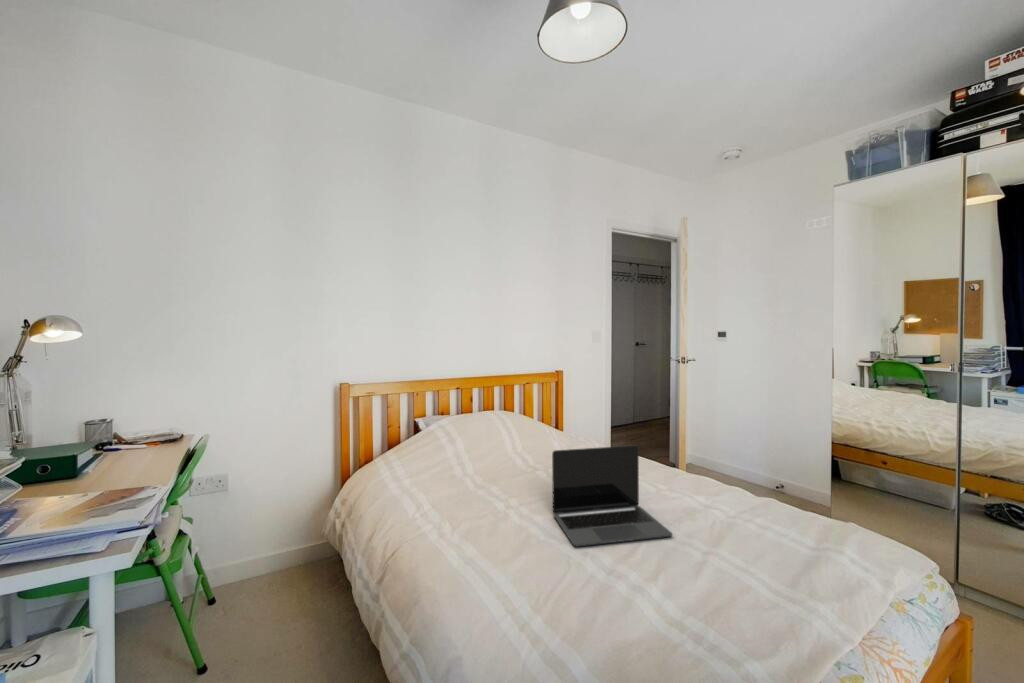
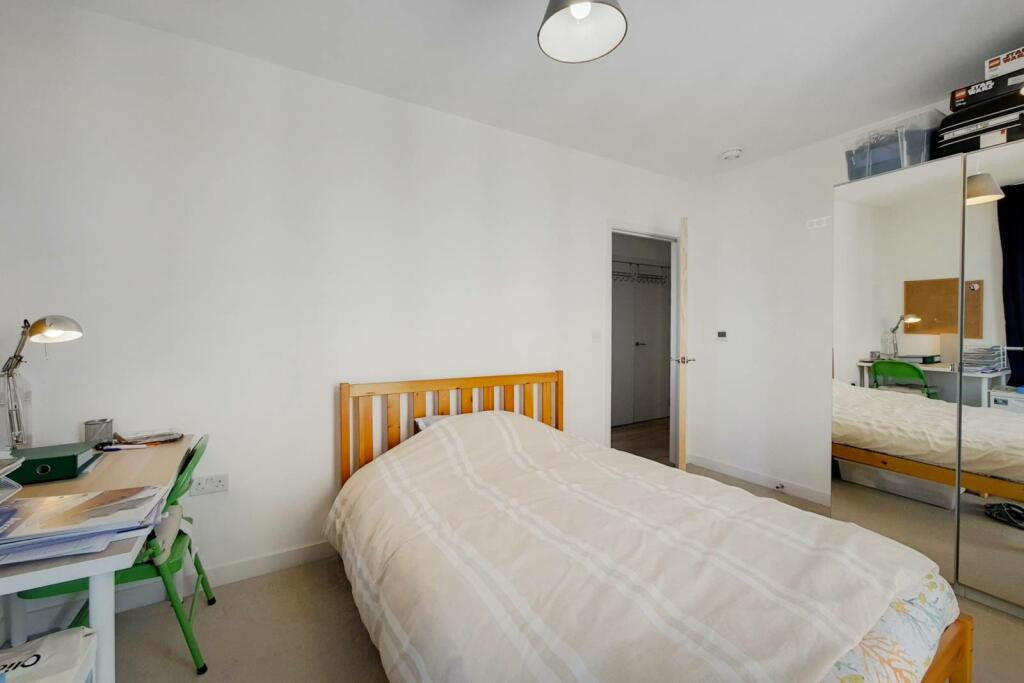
- laptop [551,444,673,547]
